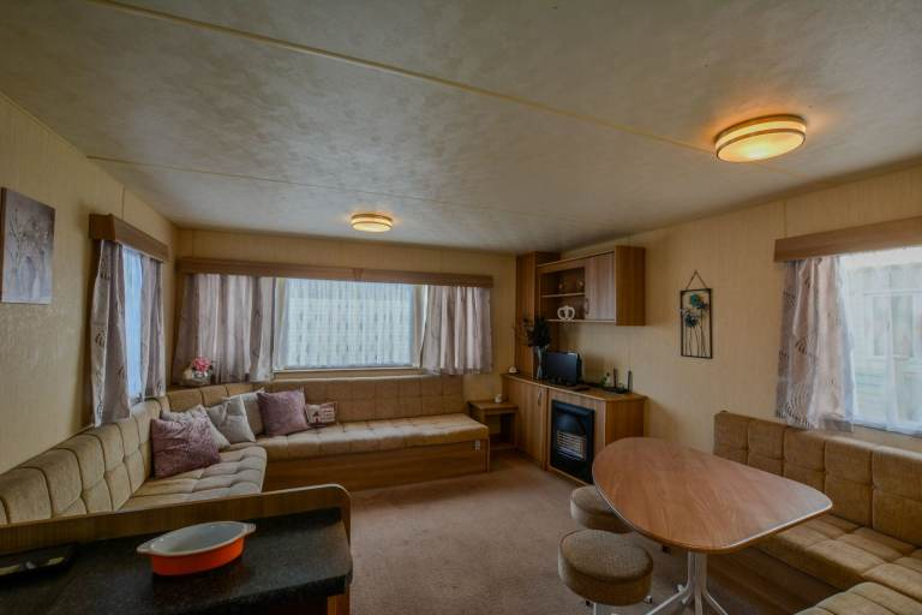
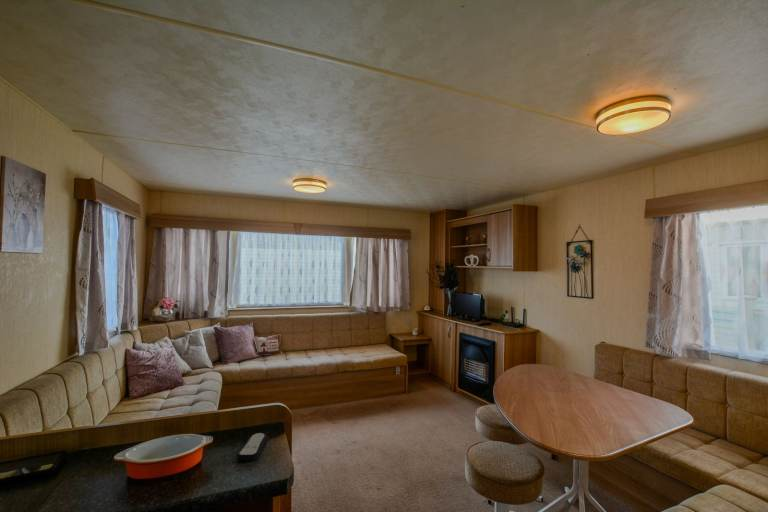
+ remote control [236,432,268,462]
